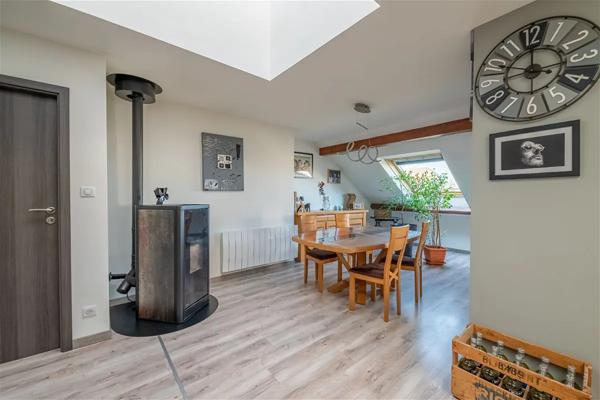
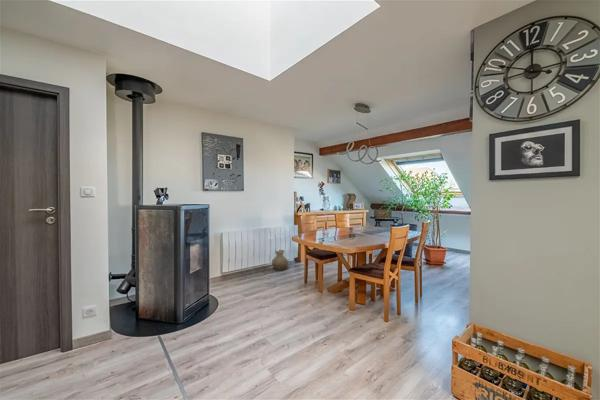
+ vase [271,249,289,272]
